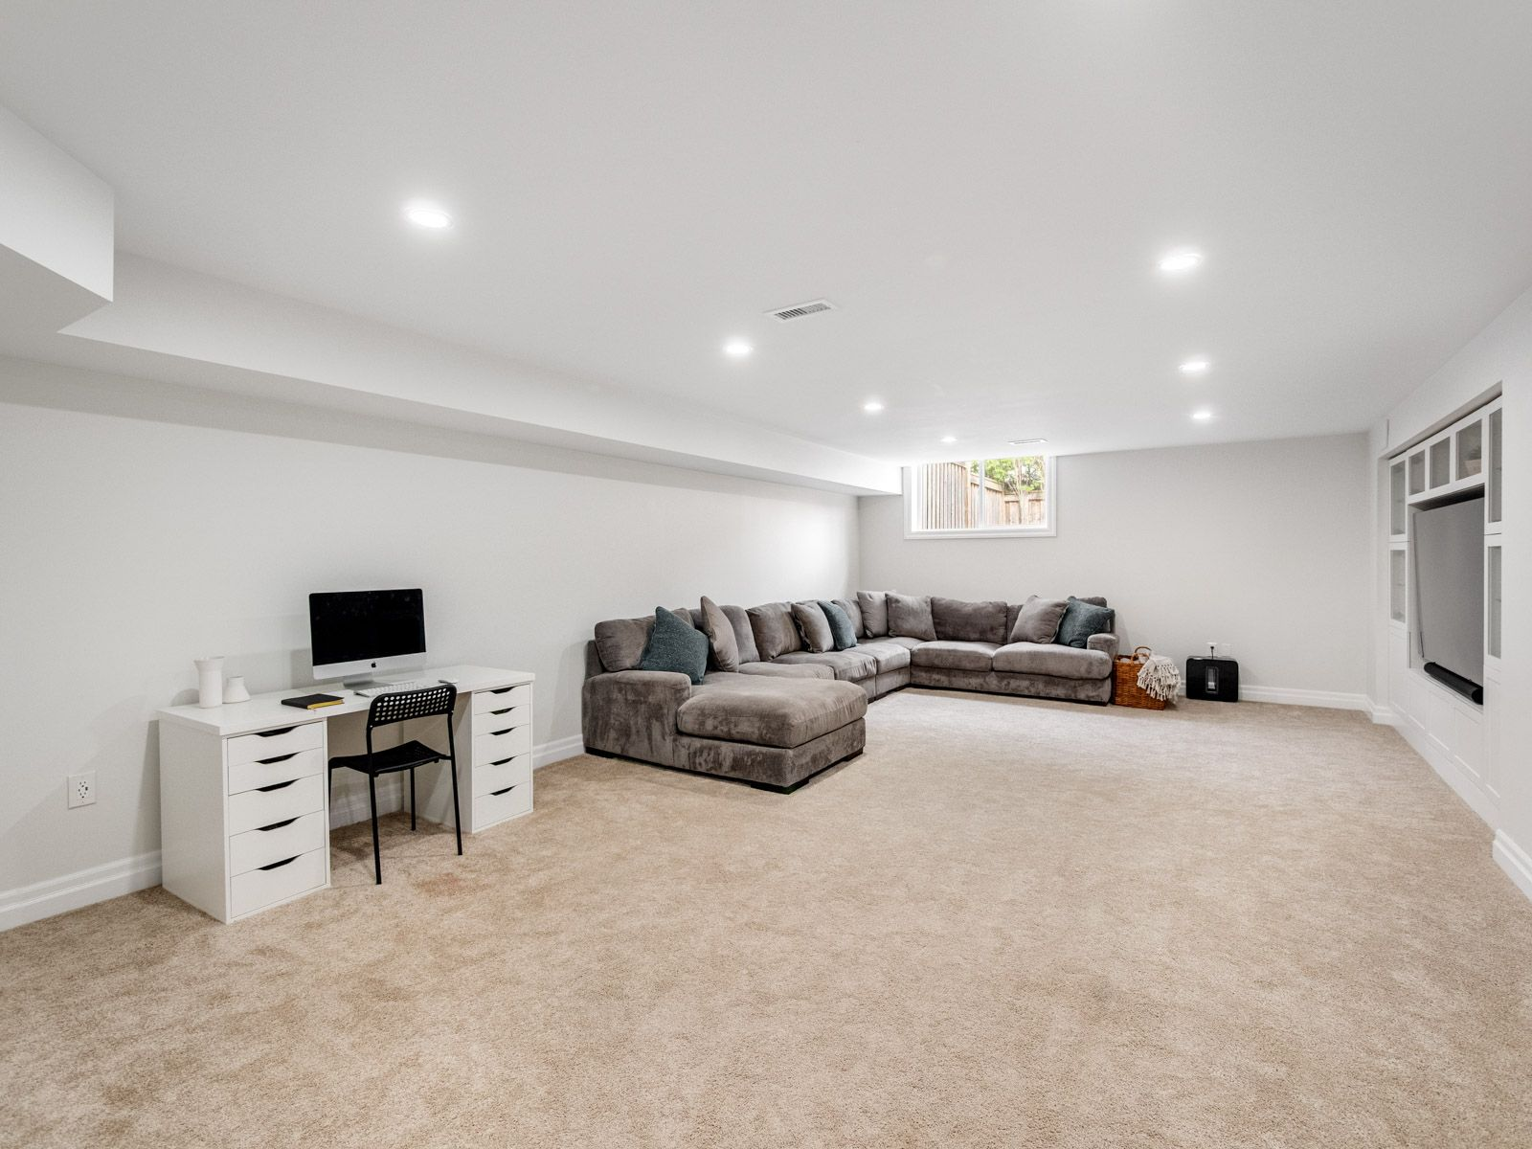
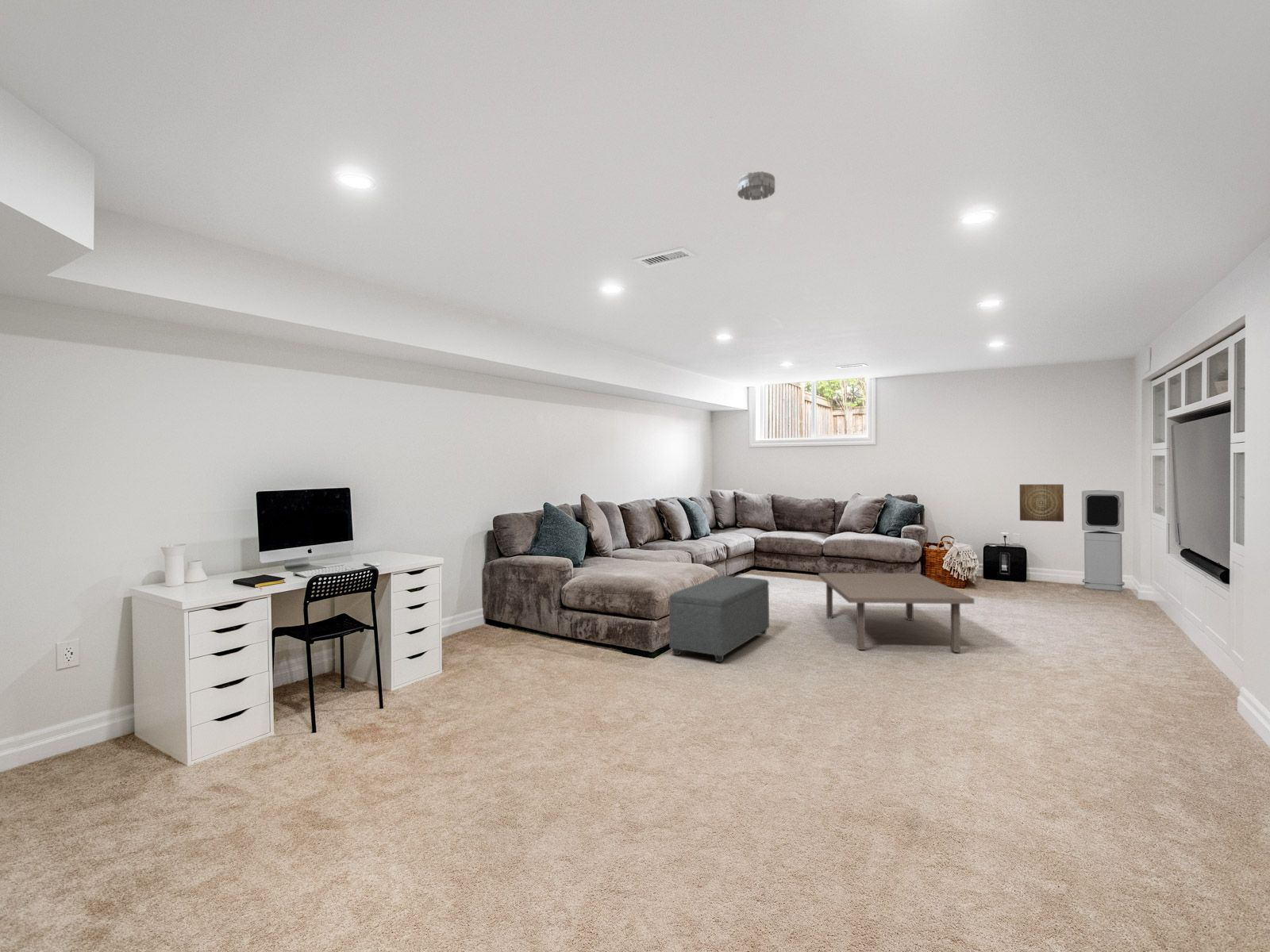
+ ottoman [668,575,770,663]
+ coffee table [818,572,975,653]
+ smoke detector [737,171,775,202]
+ wall art [1019,484,1064,523]
+ air purifier [1081,489,1126,592]
